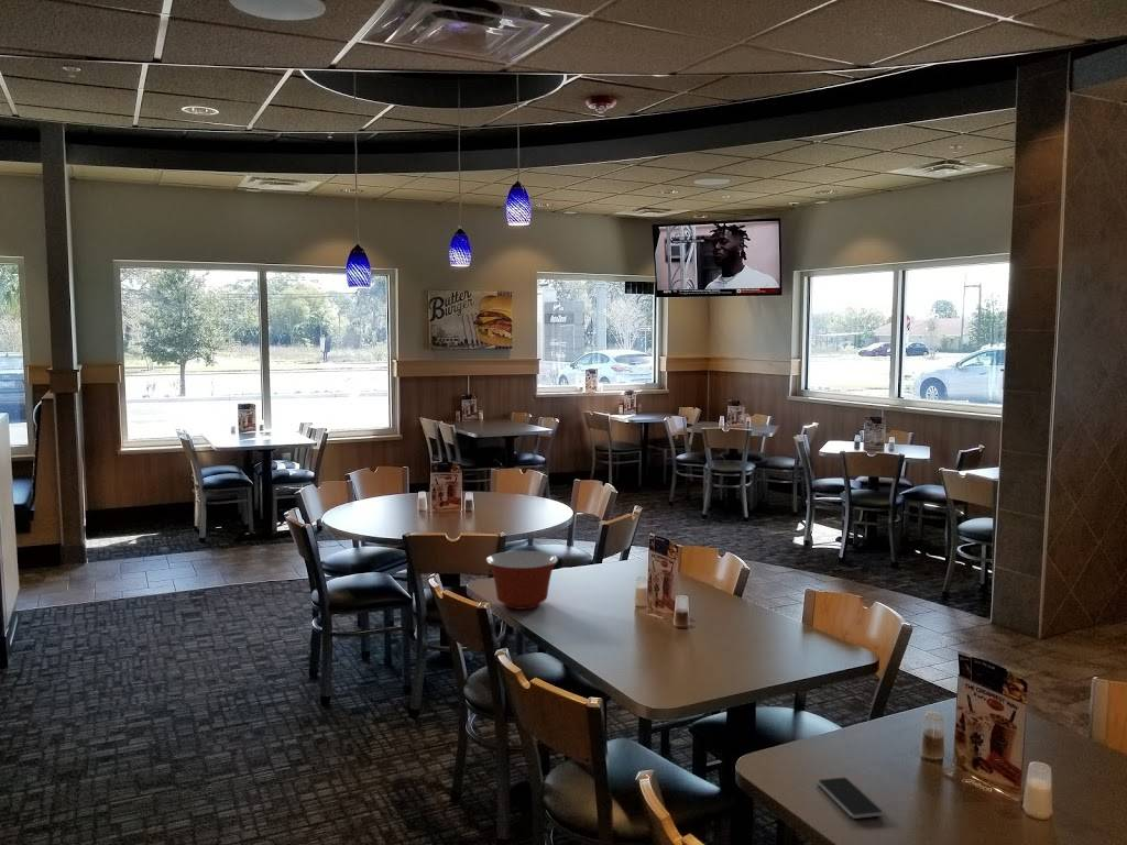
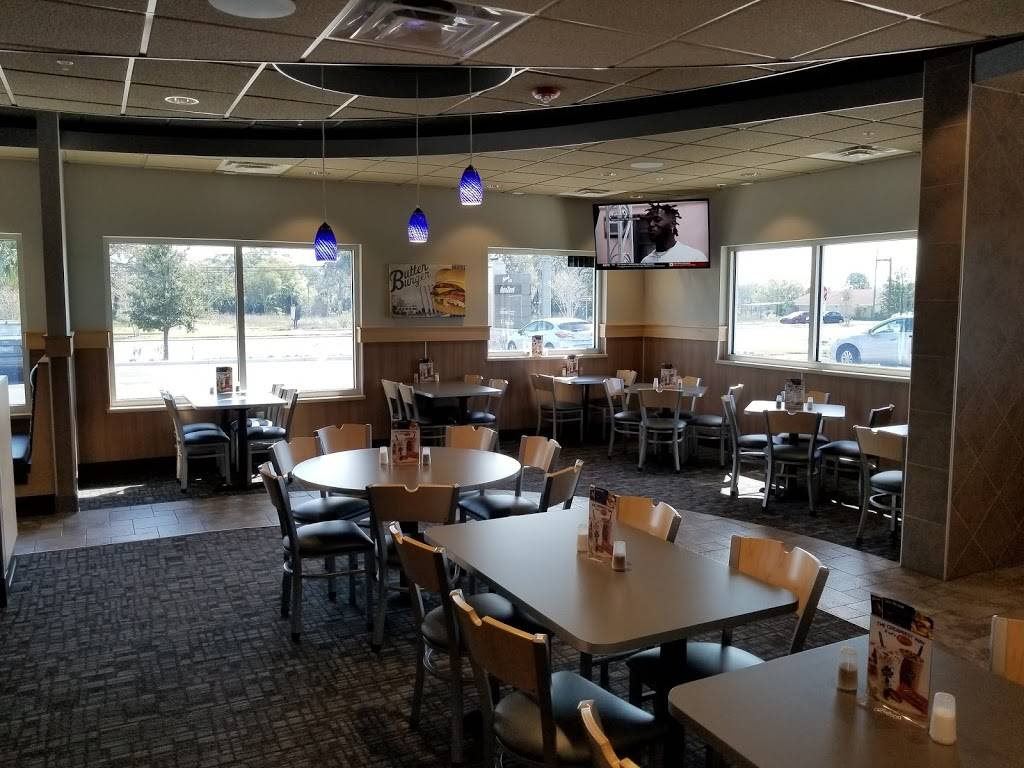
- smartphone [816,776,885,820]
- mixing bowl [485,550,559,611]
